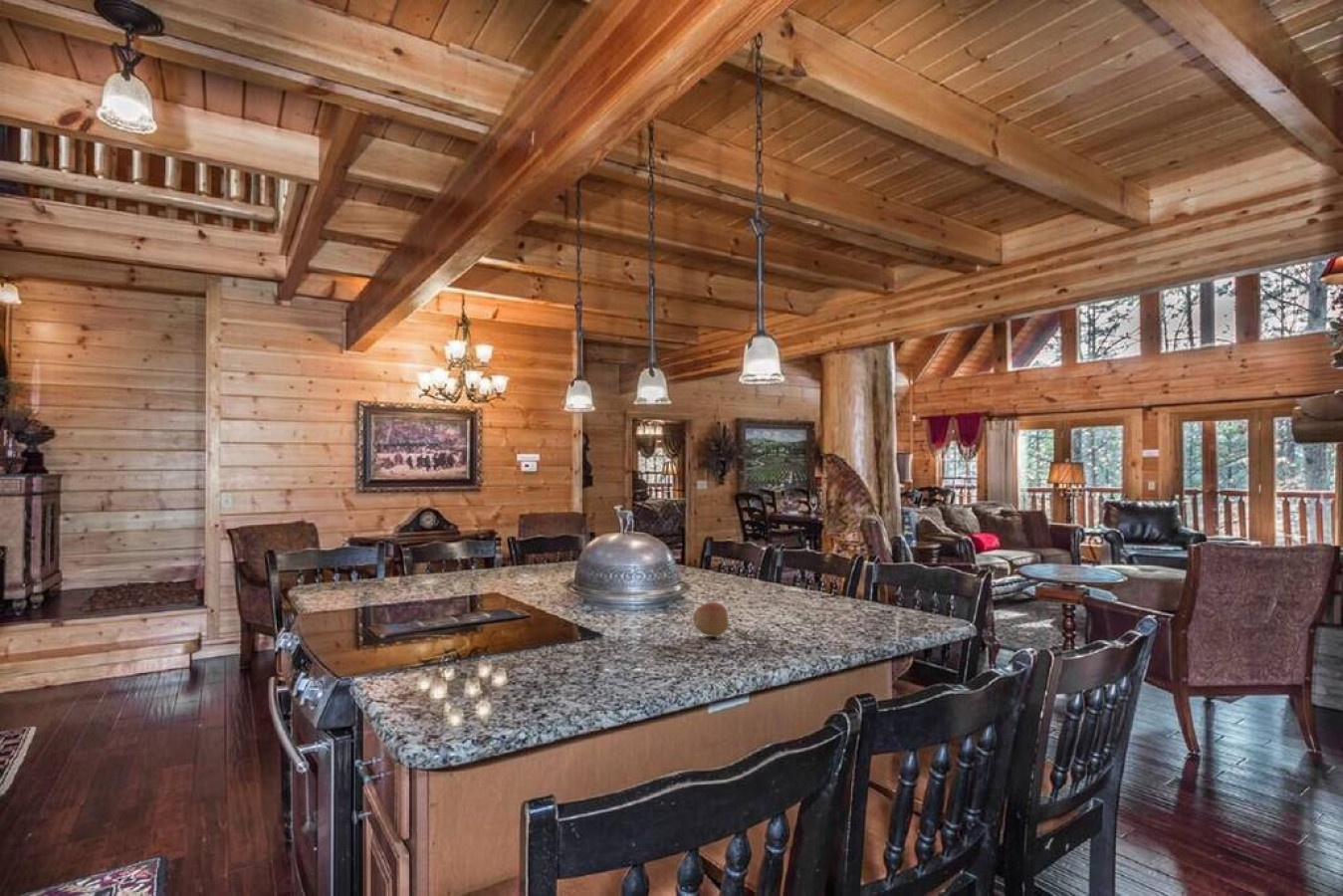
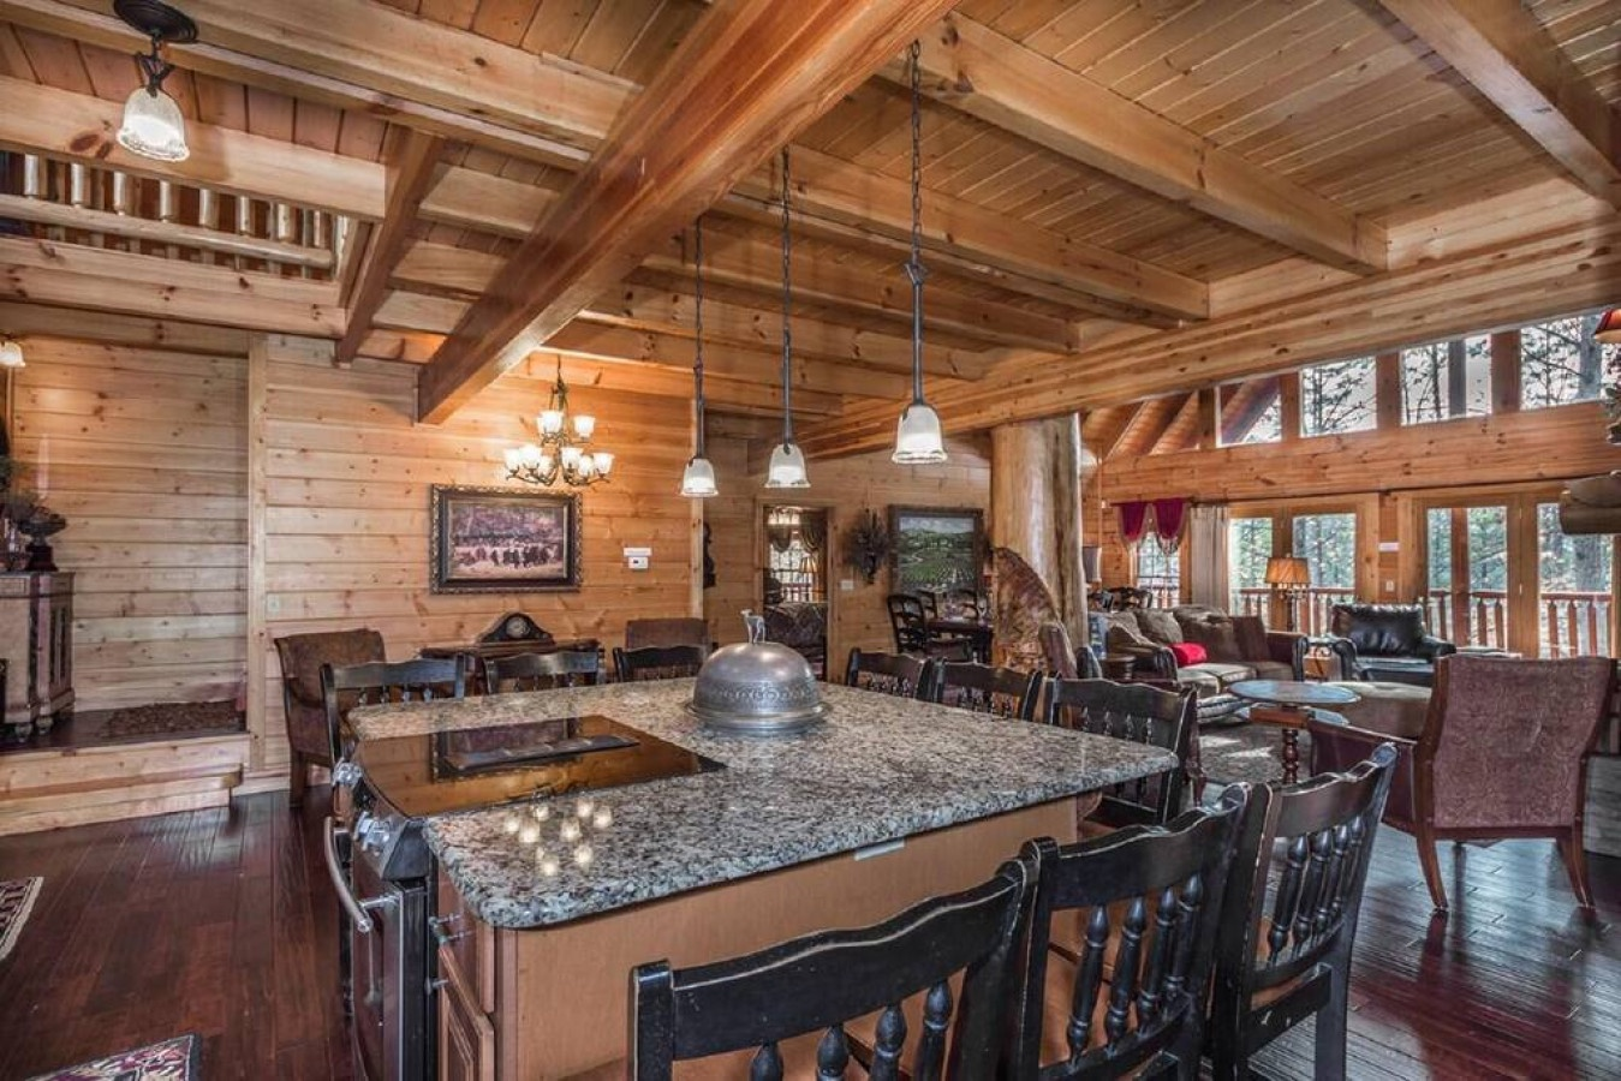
- fruit [692,601,730,637]
